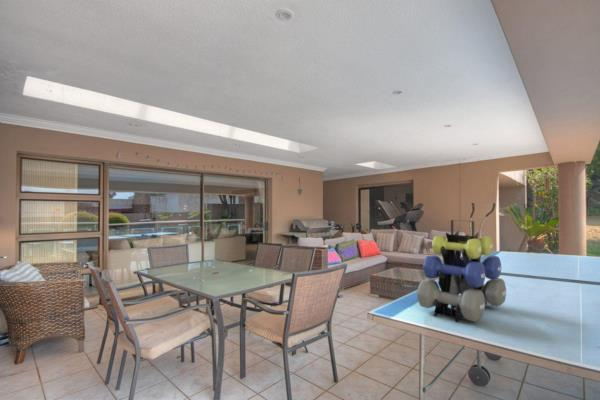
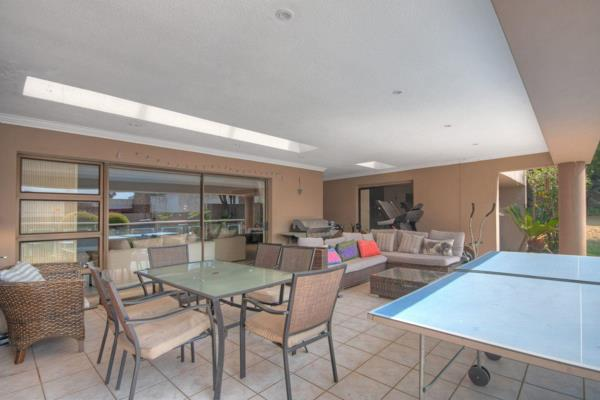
- sporting goods [416,219,507,323]
